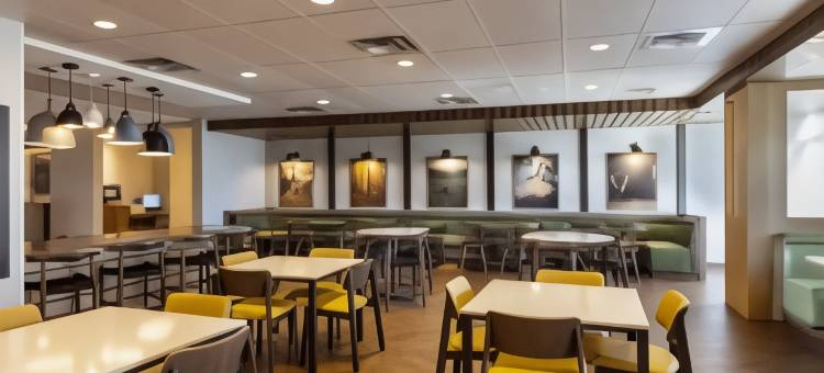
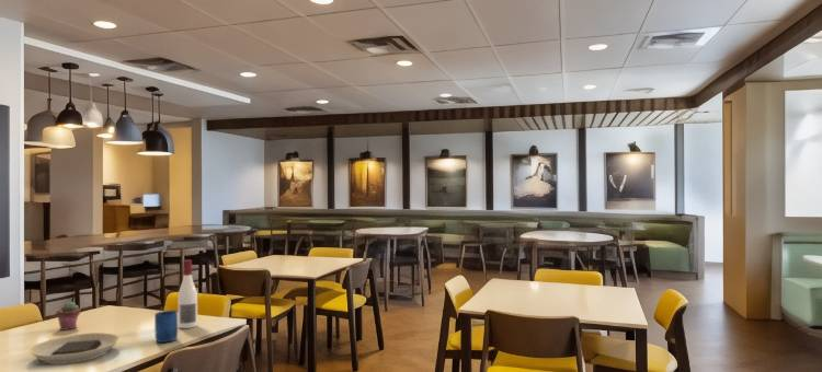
+ mug [153,310,179,344]
+ plate [28,332,119,365]
+ alcohol [178,258,198,329]
+ potted succulent [55,301,81,332]
